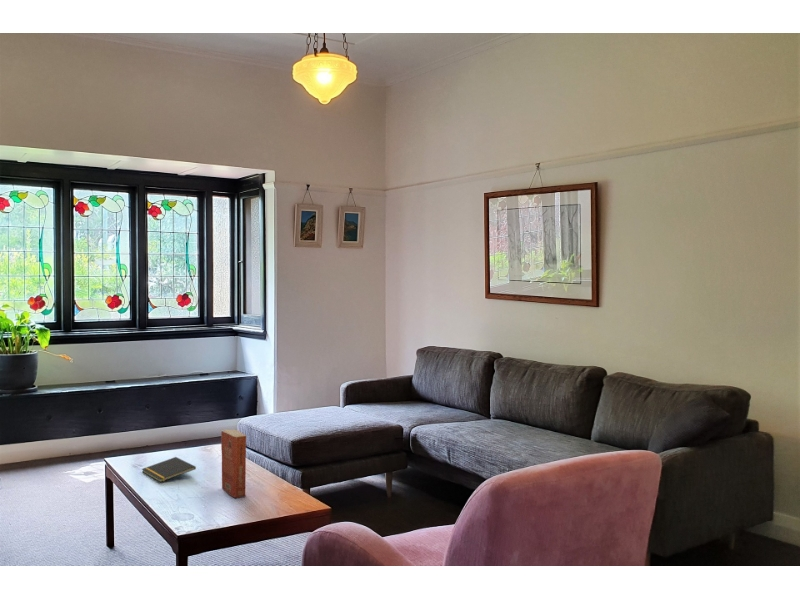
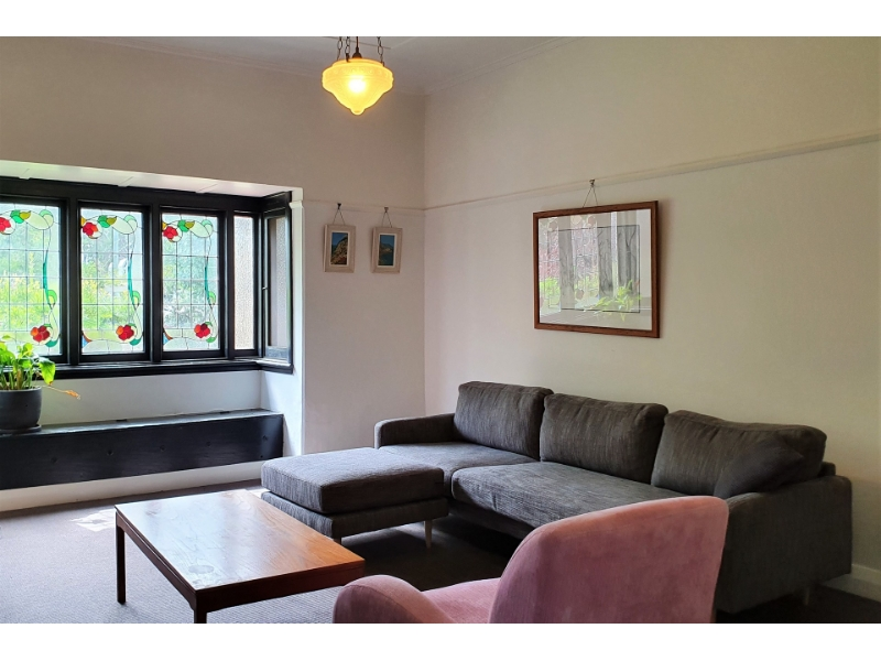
- notepad [141,456,197,483]
- paperback book [220,428,247,499]
